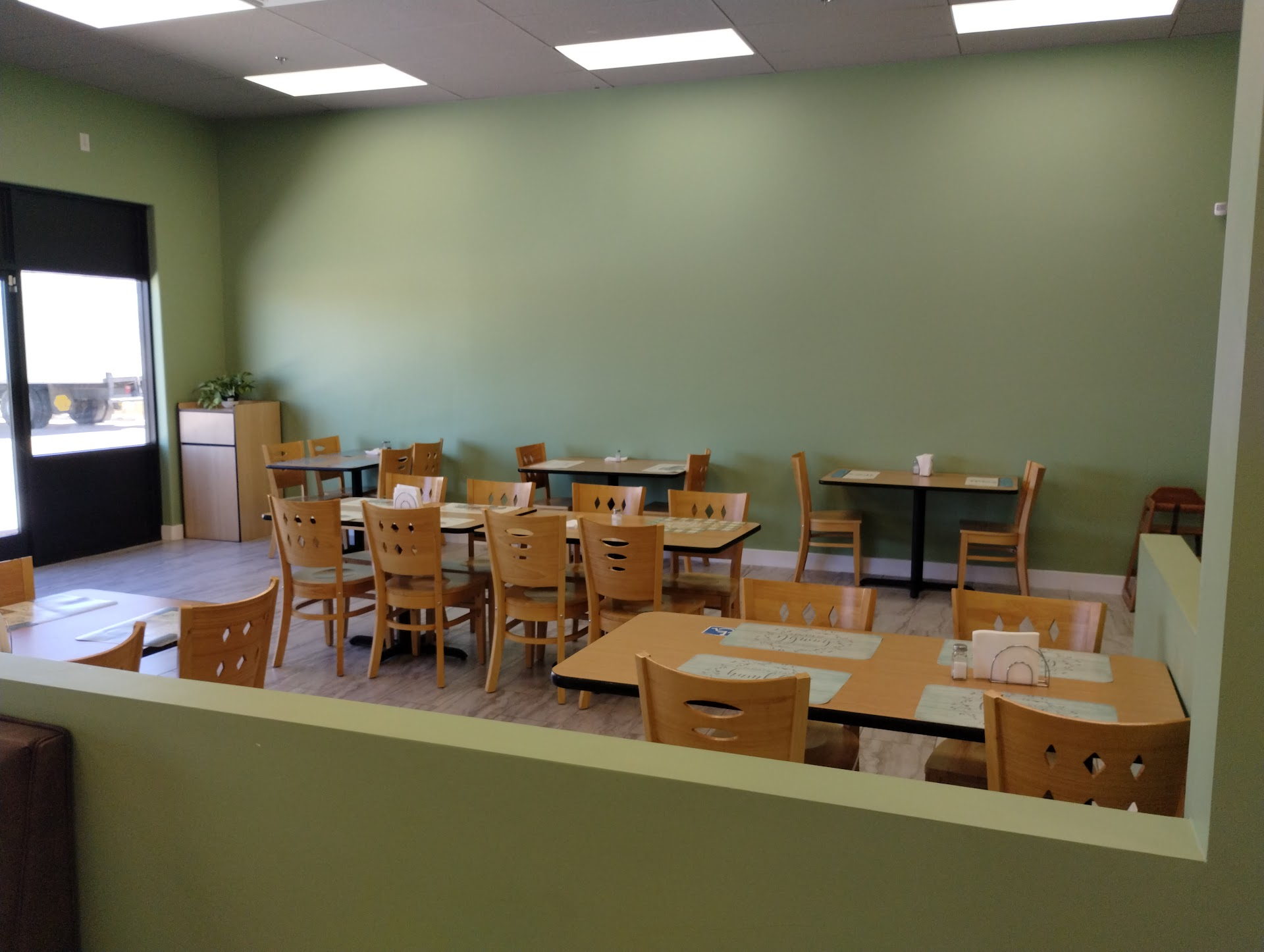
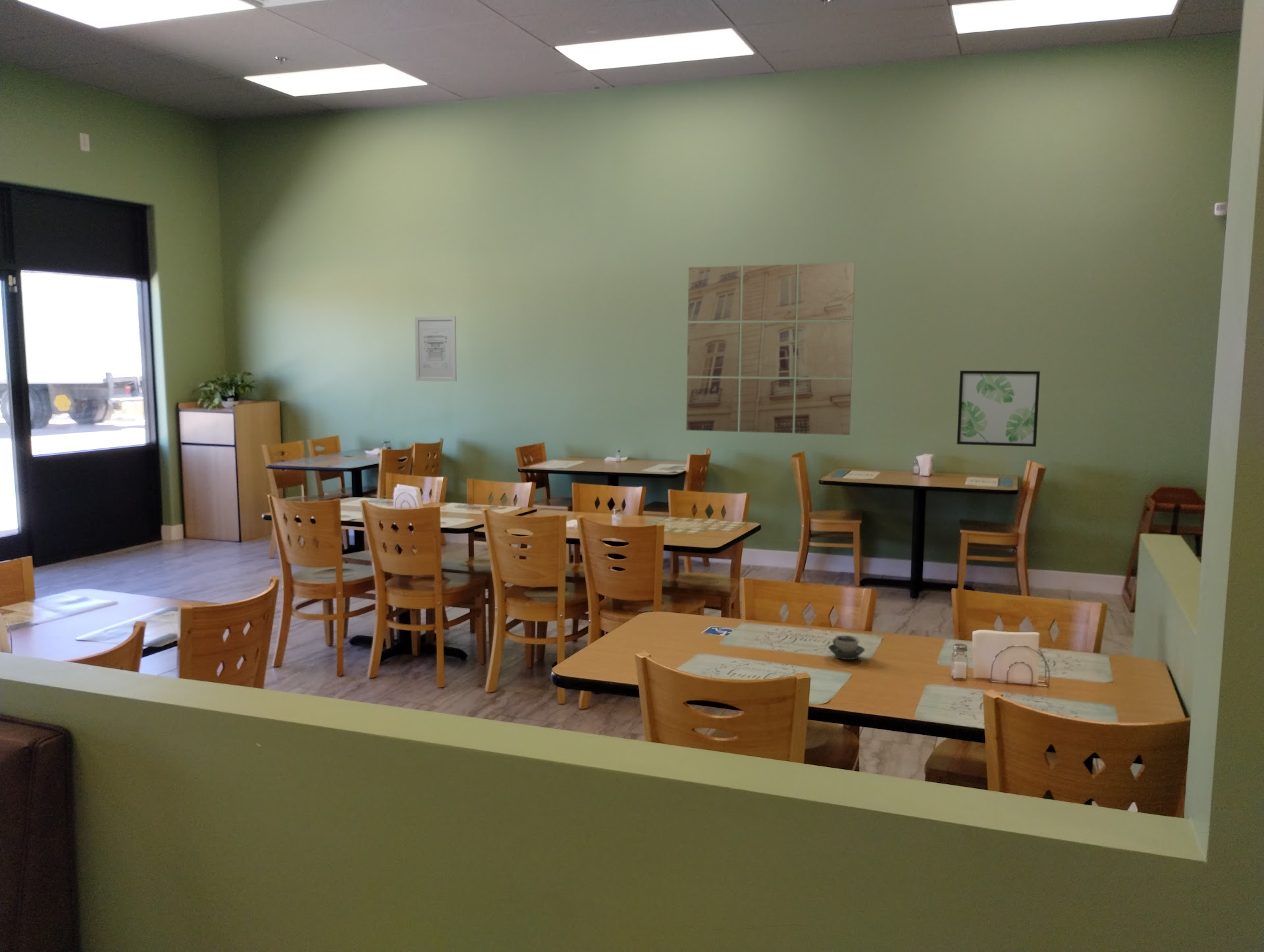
+ wall art [685,262,856,436]
+ cup [828,635,866,660]
+ wall art [957,370,1041,448]
+ wall art [414,315,457,382]
